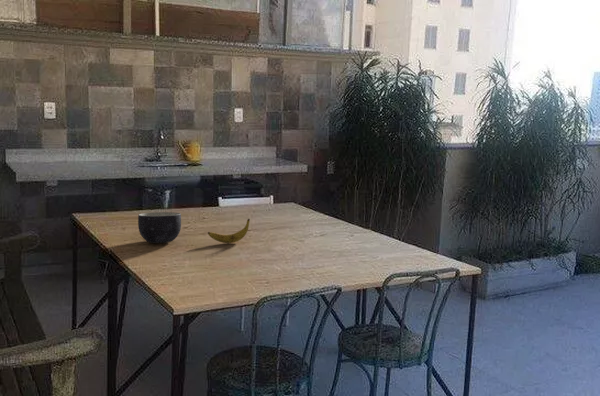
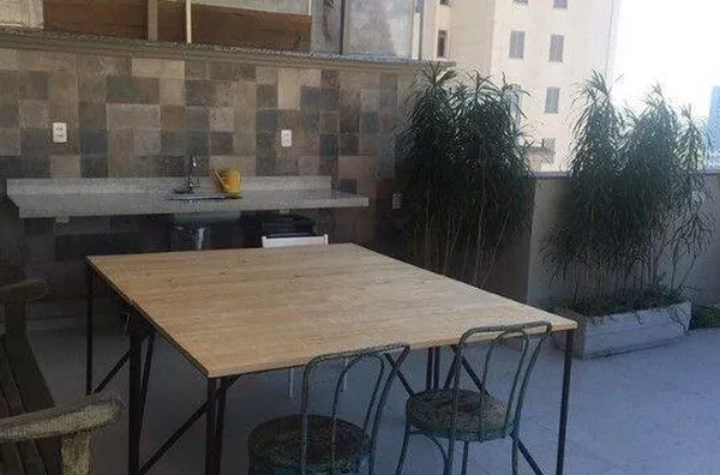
- banana [207,218,251,244]
- bowl [137,211,182,244]
